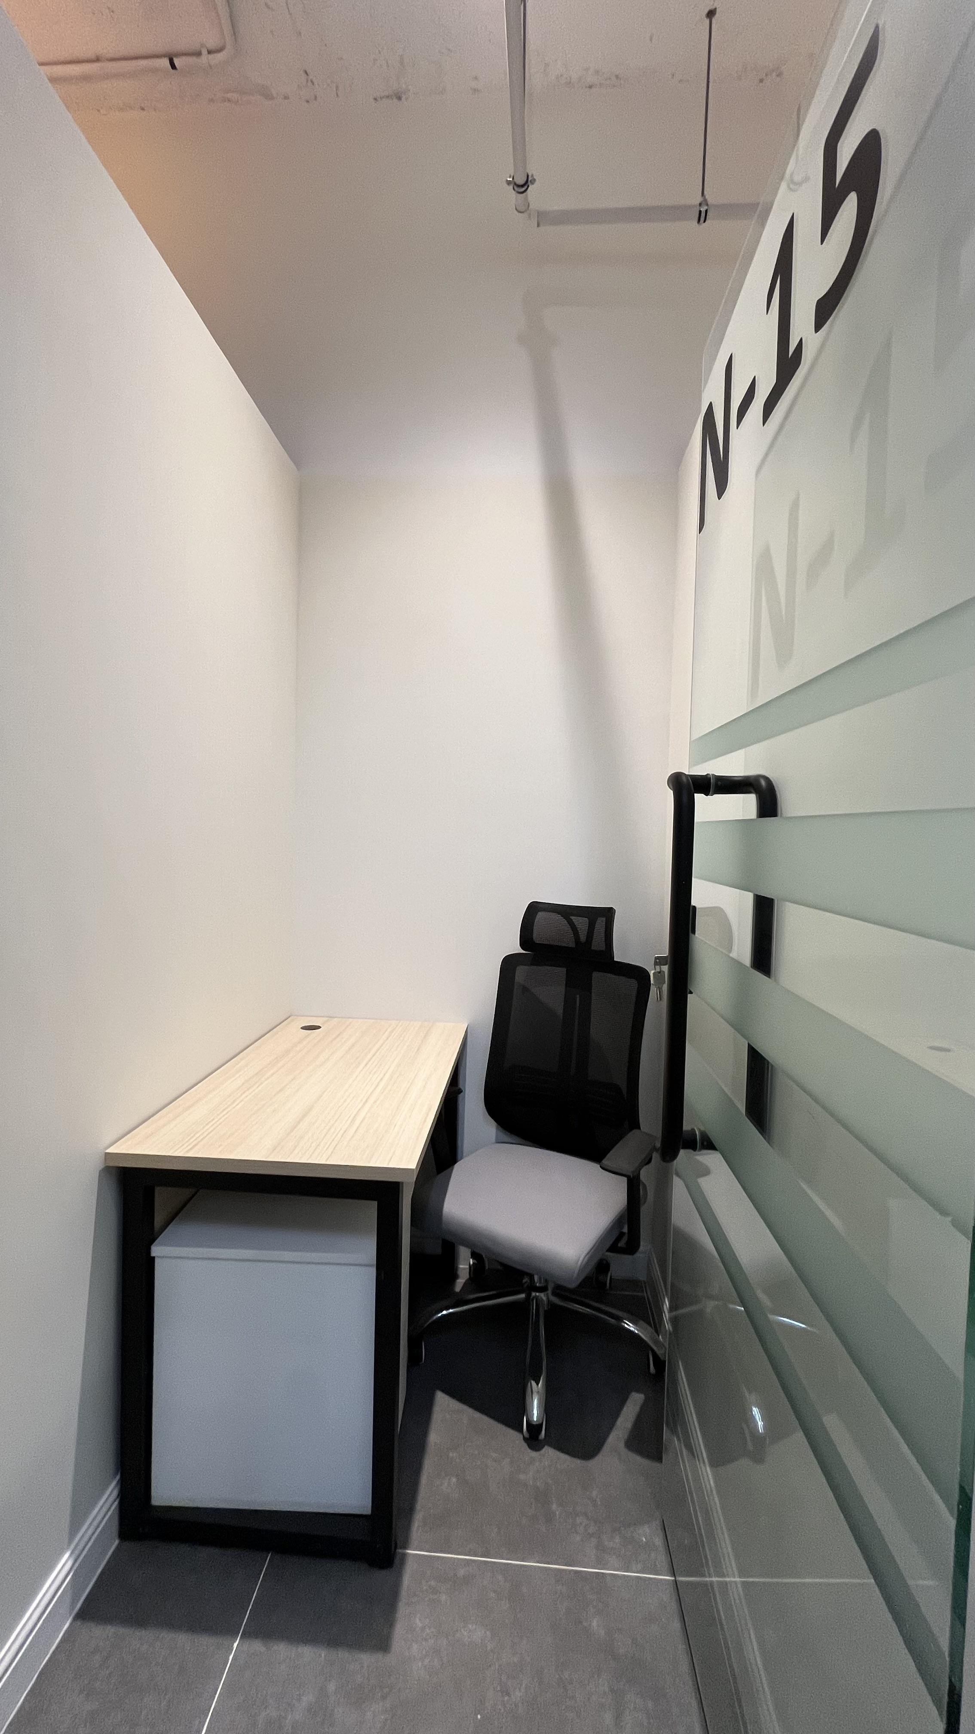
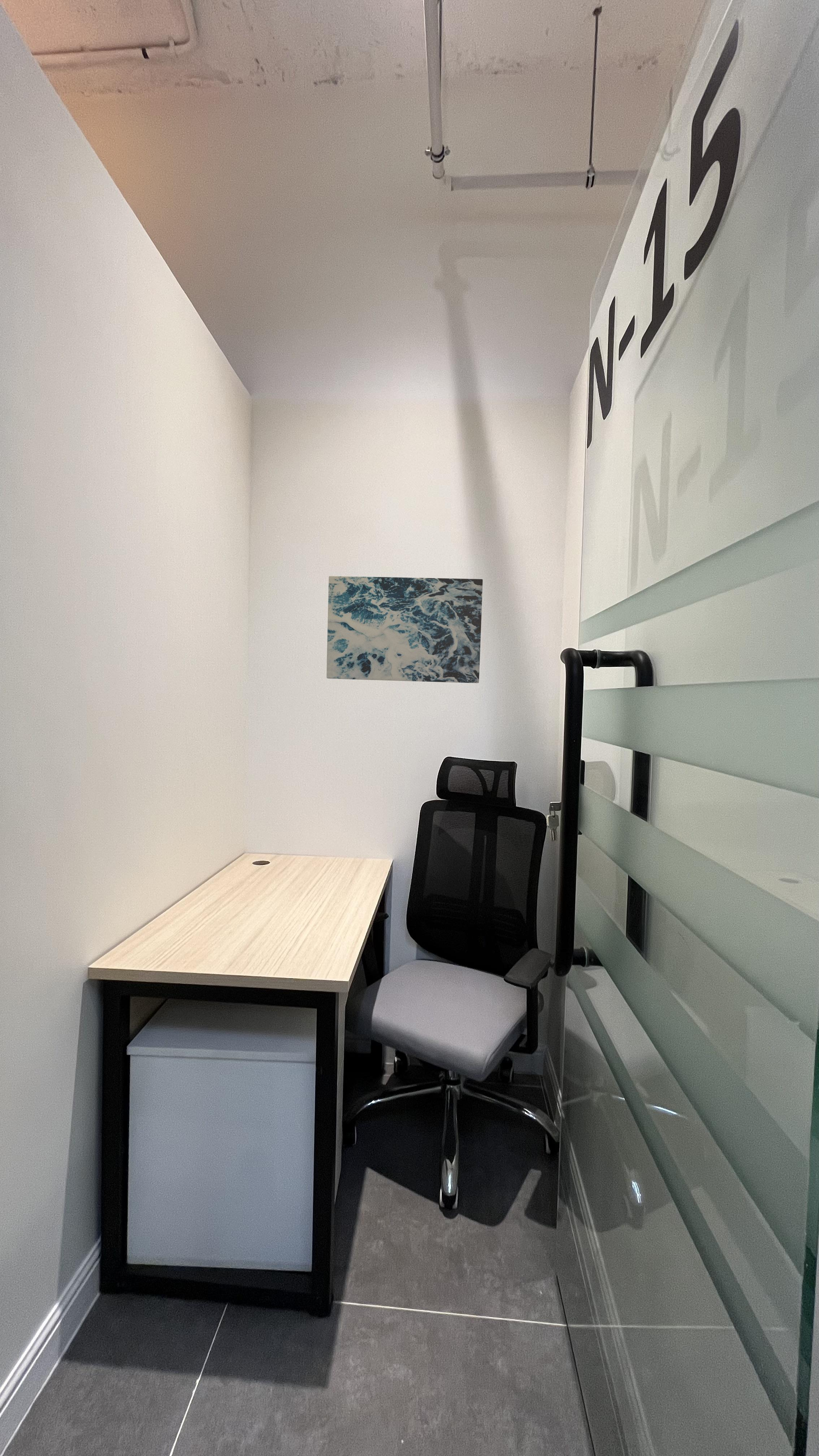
+ wall art [326,576,483,684]
